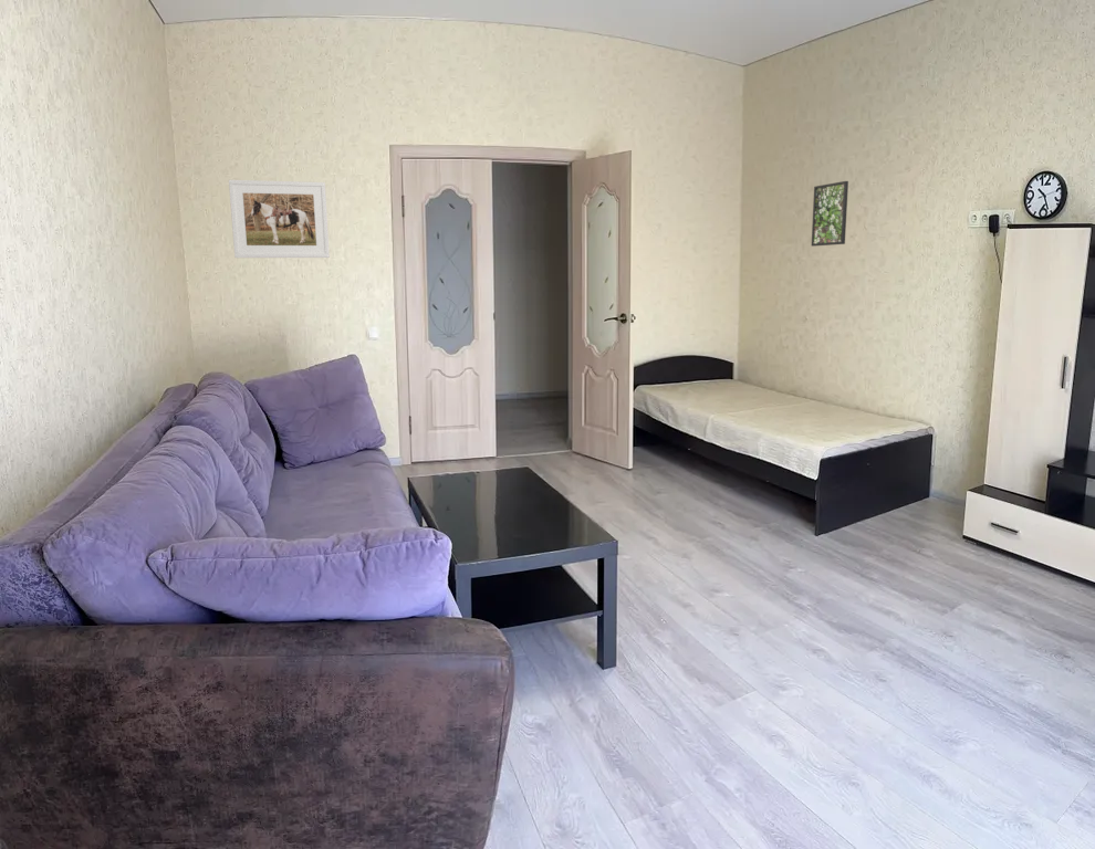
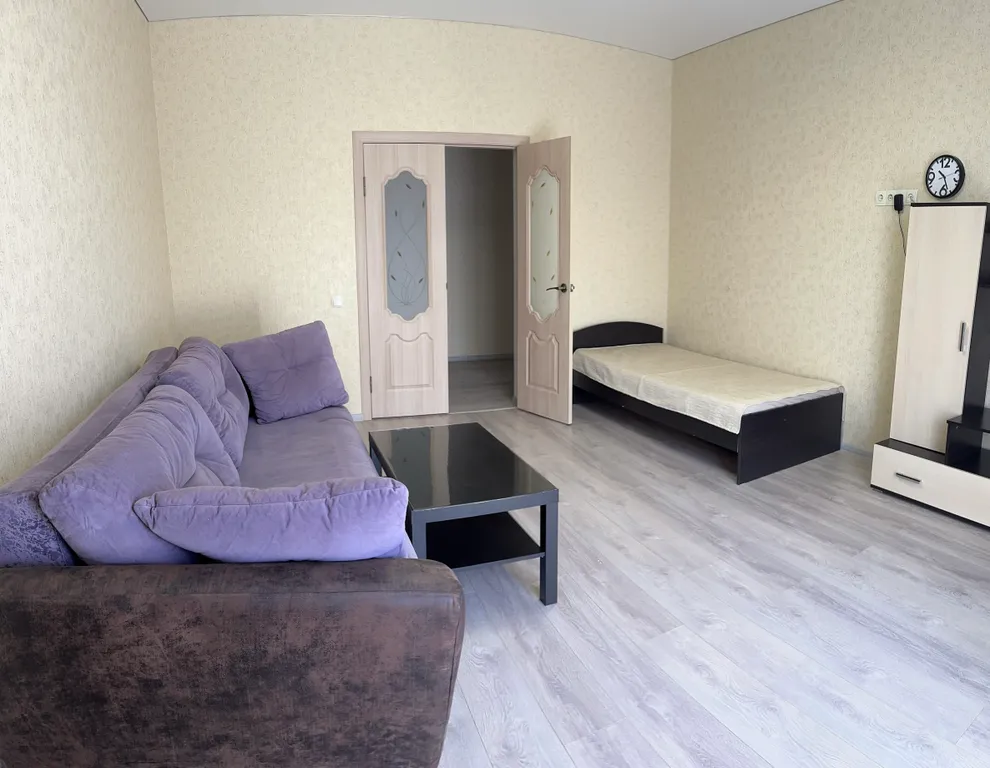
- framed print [228,179,331,259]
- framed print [811,180,849,248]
